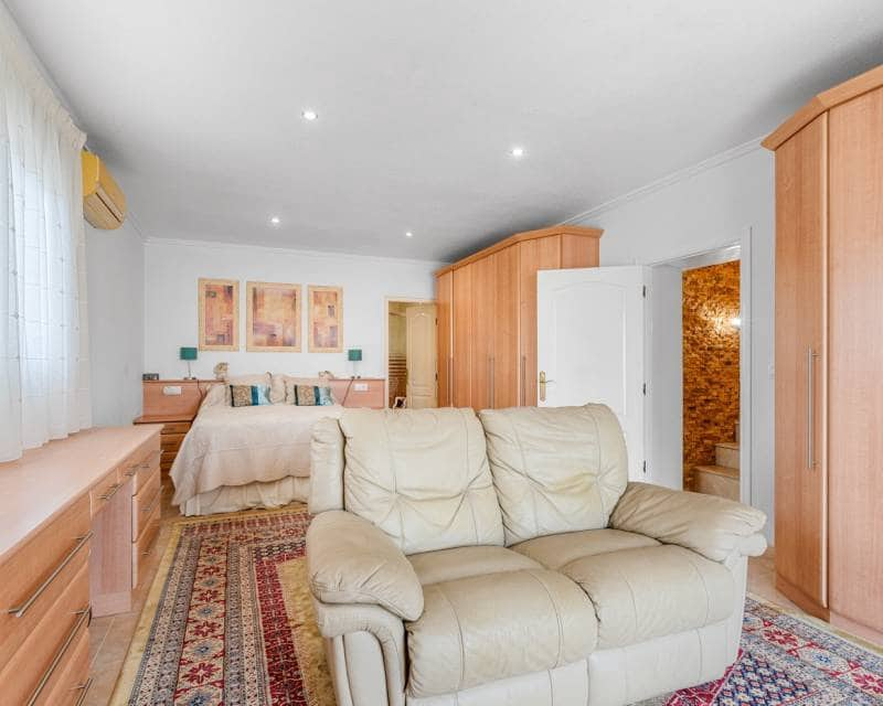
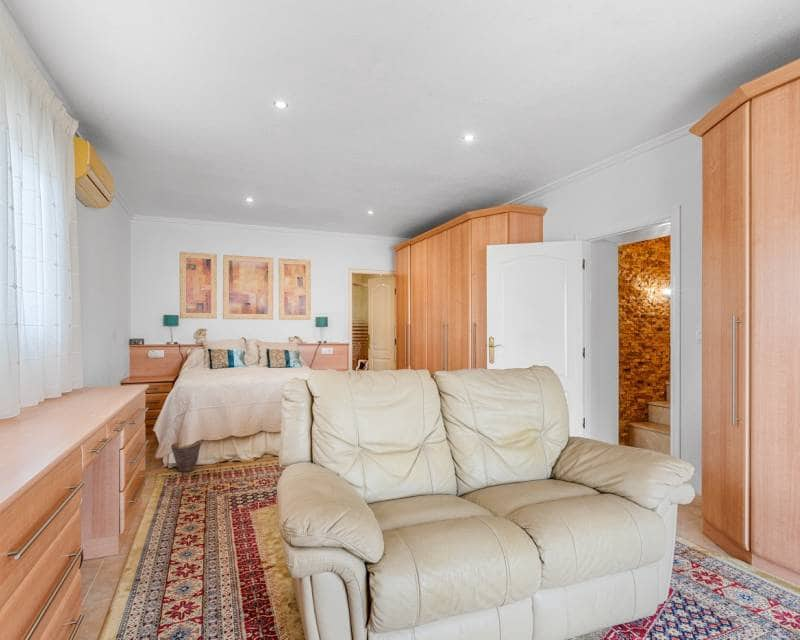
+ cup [170,439,202,473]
